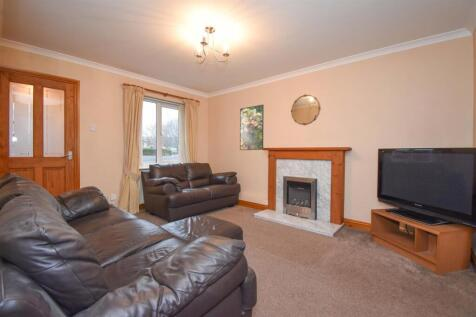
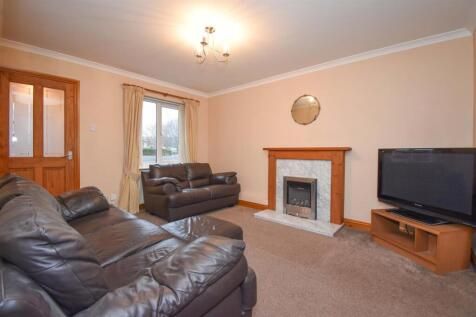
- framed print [239,104,265,151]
